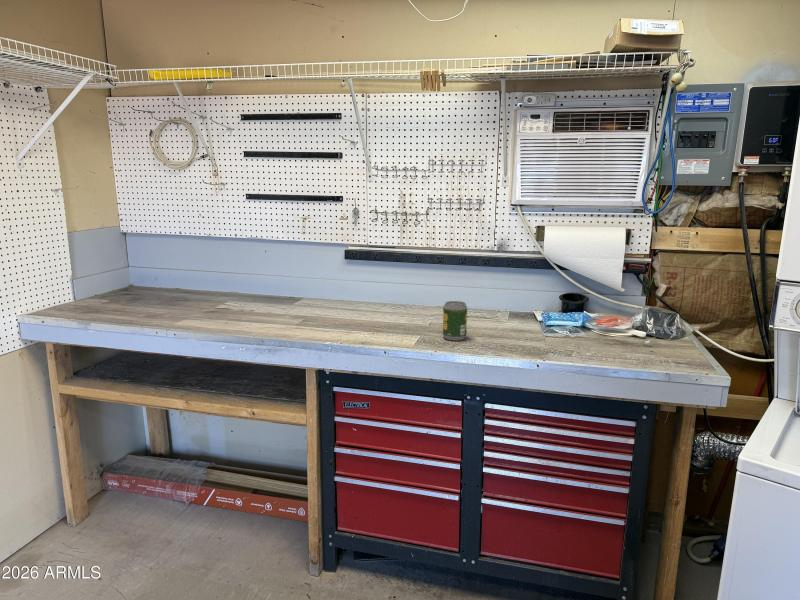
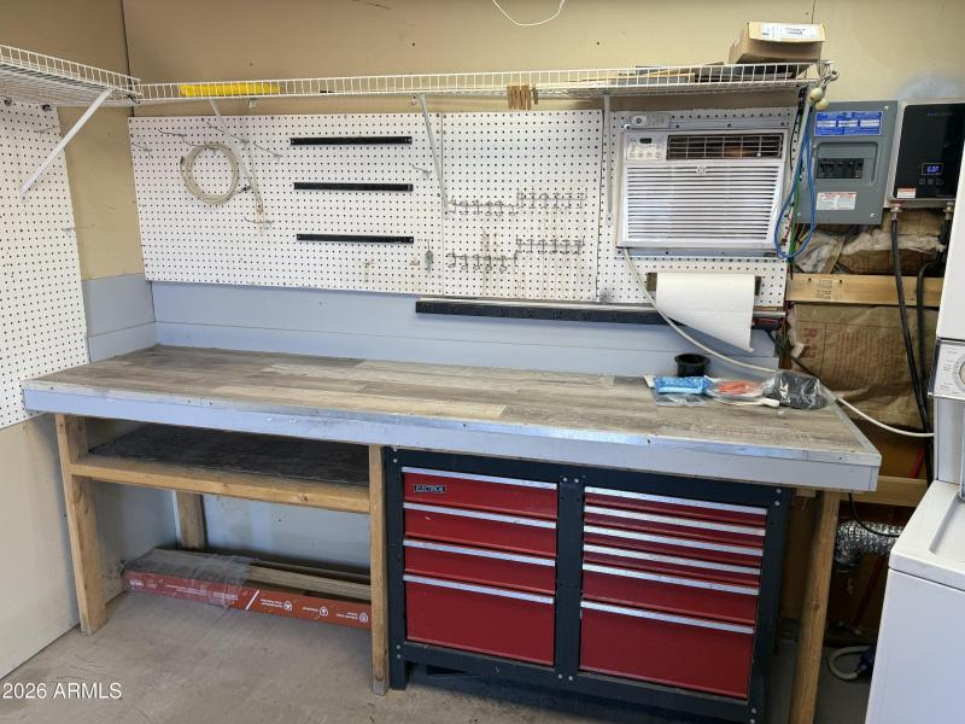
- soda can [442,300,468,341]
